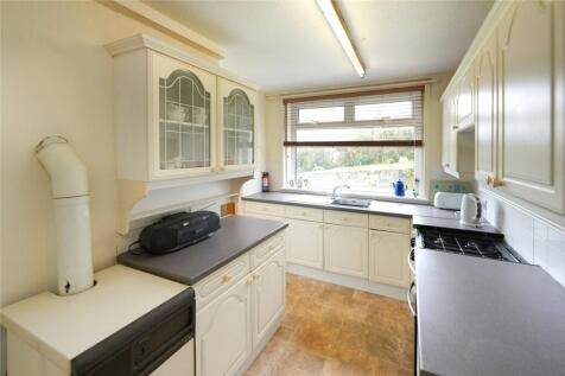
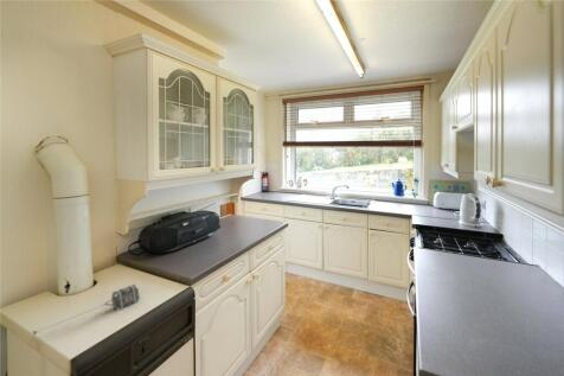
+ security camera [31,283,141,338]
